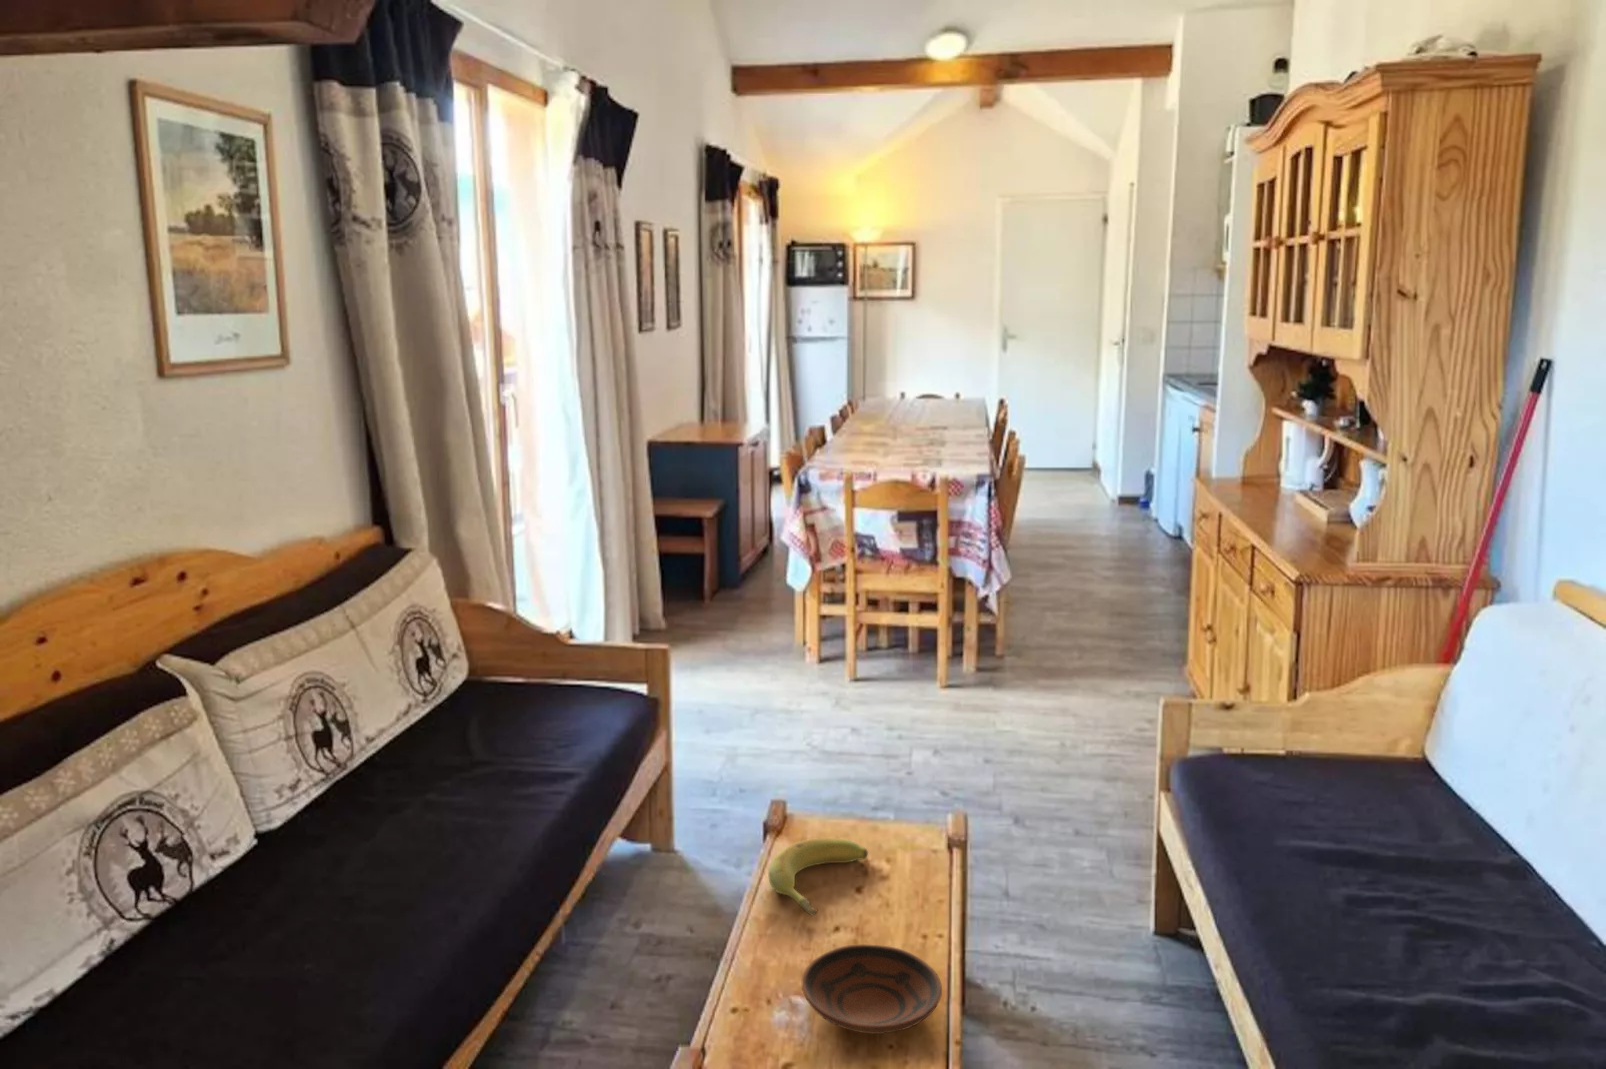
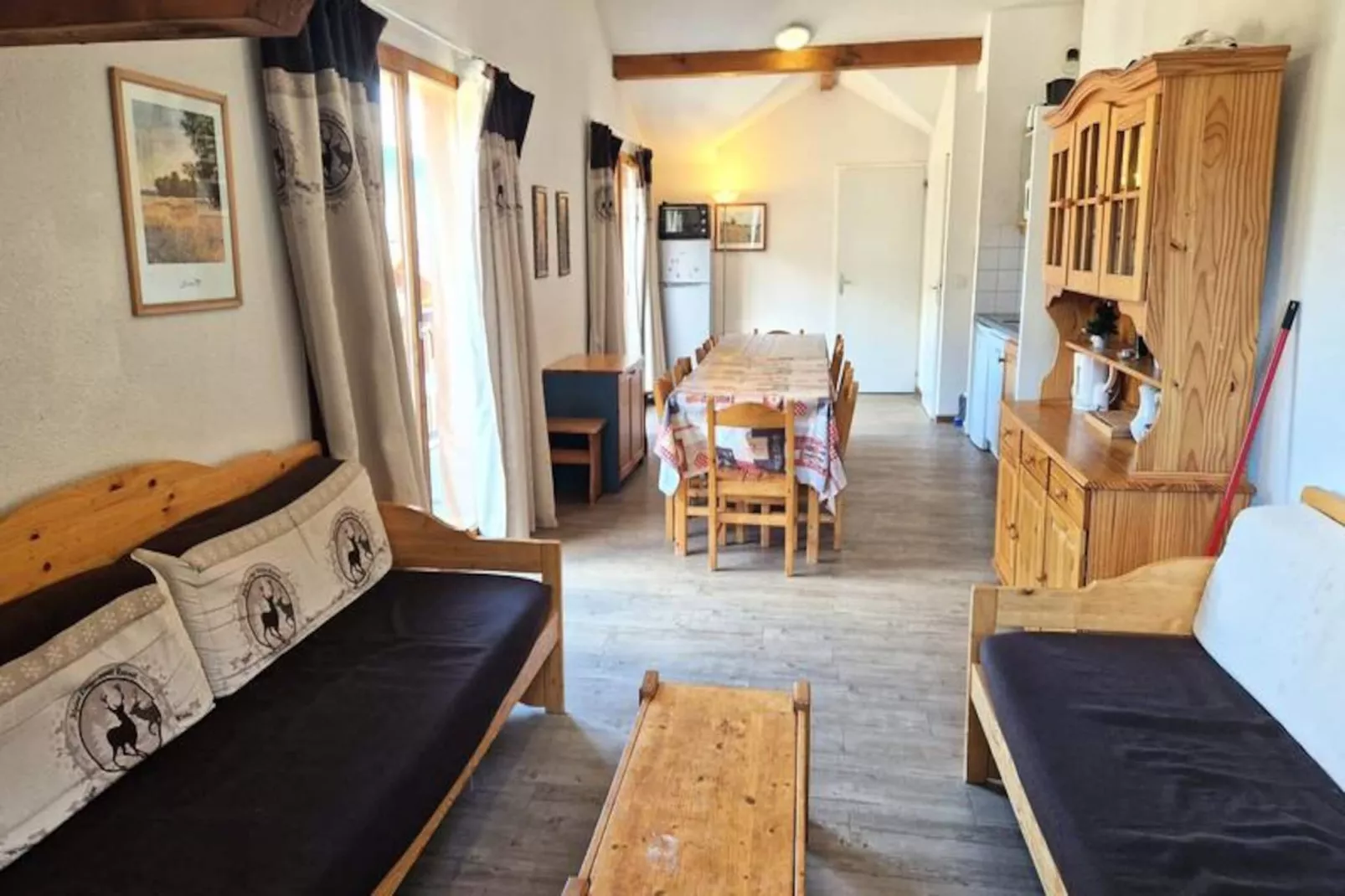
- bowl [801,943,943,1036]
- banana [767,838,869,916]
